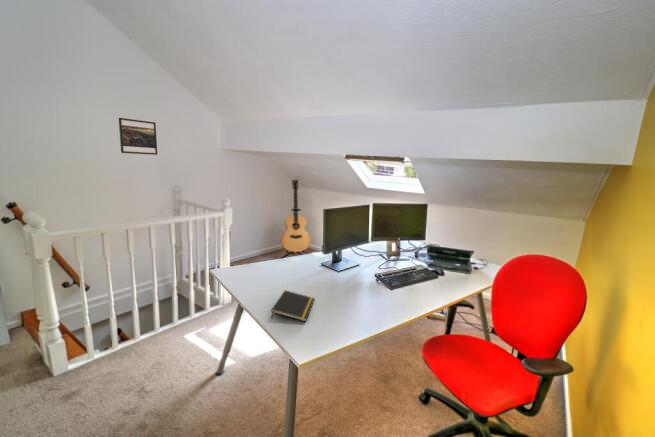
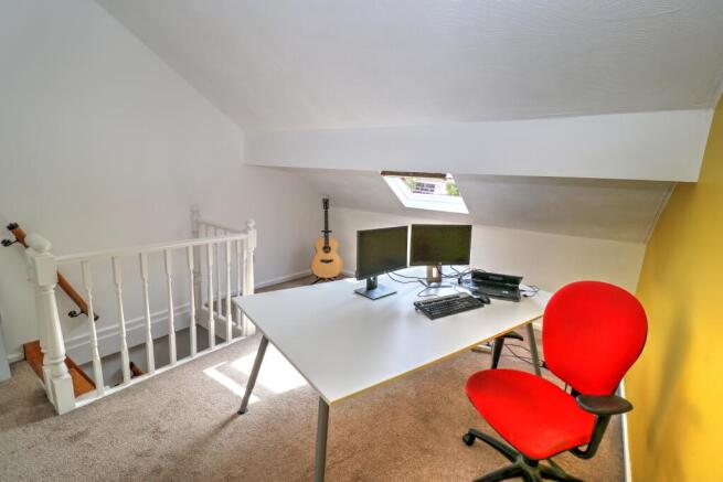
- notepad [270,289,316,322]
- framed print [118,117,158,156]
